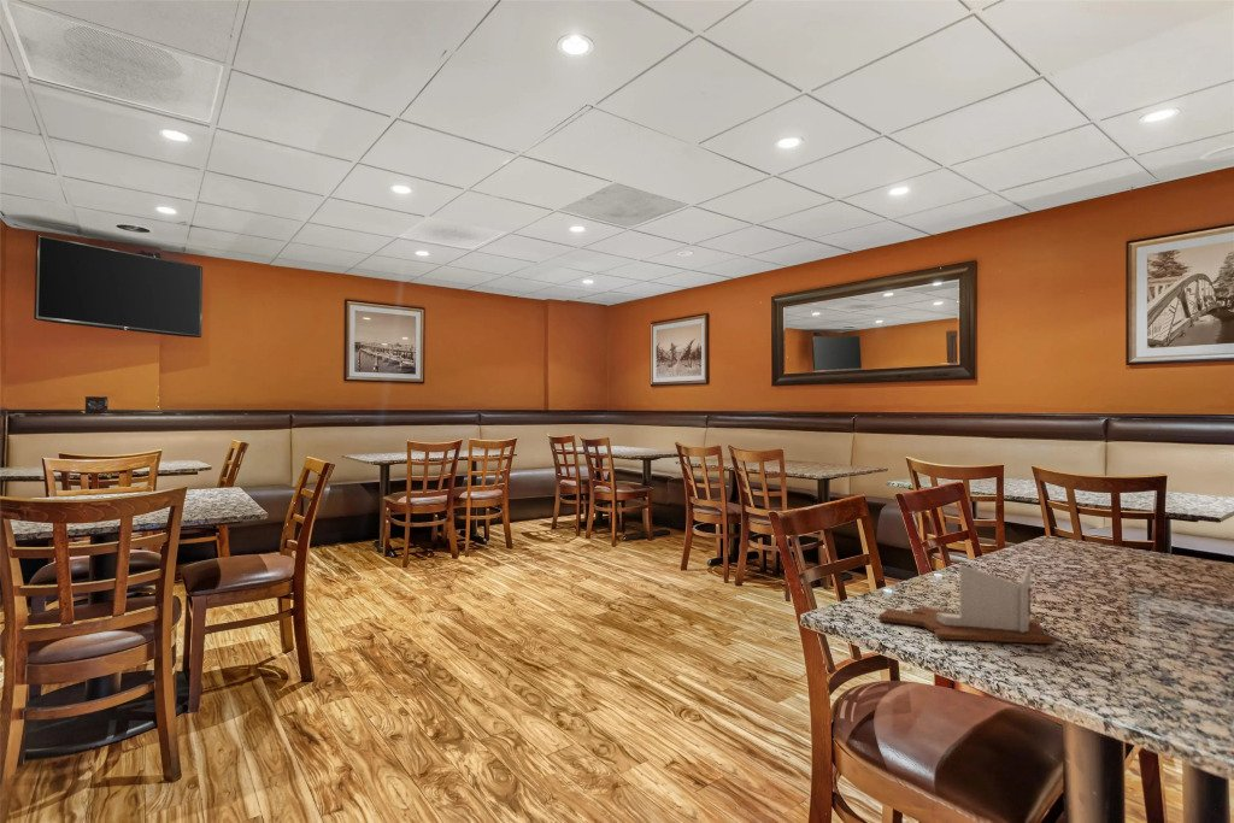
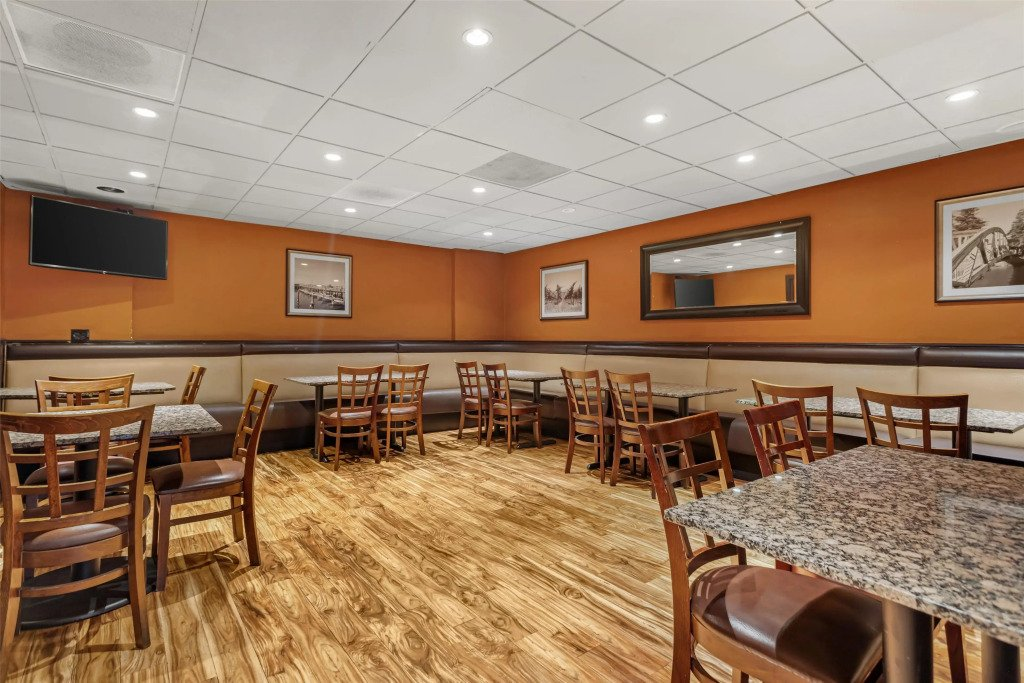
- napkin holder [877,563,1056,645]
